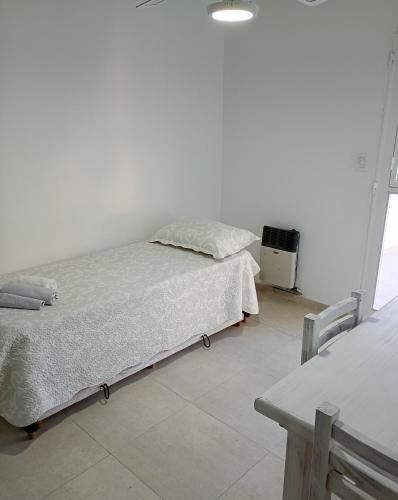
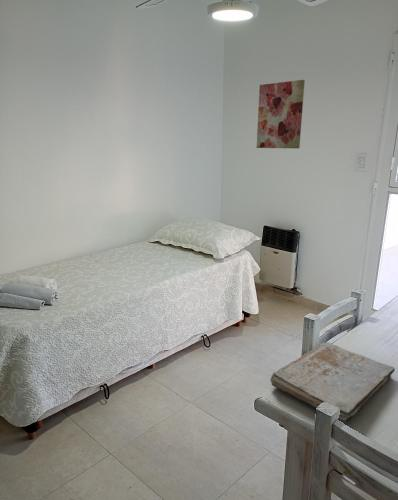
+ wall art [256,79,305,149]
+ book [269,341,396,424]
